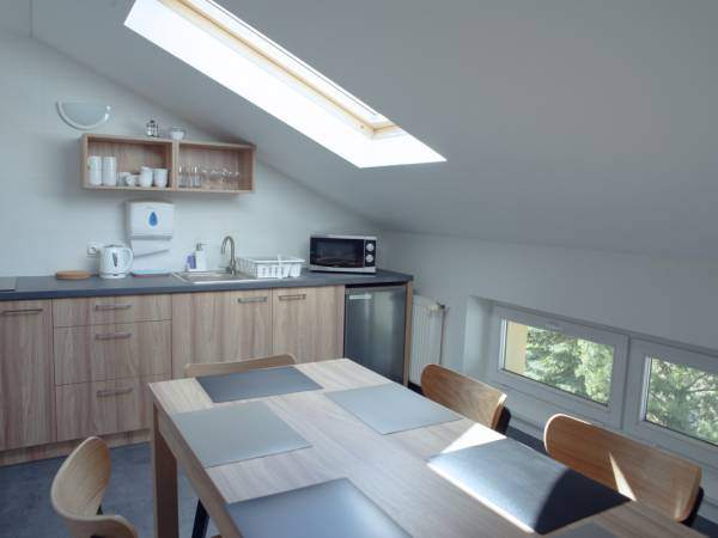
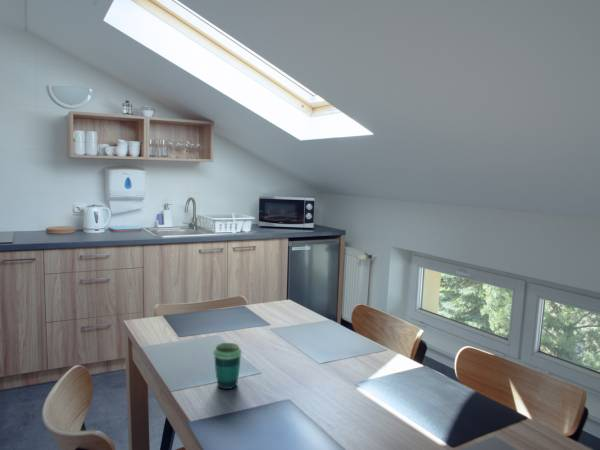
+ cup [212,342,243,390]
